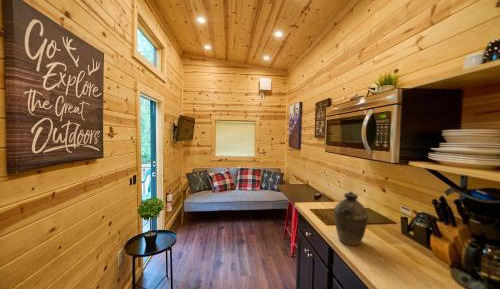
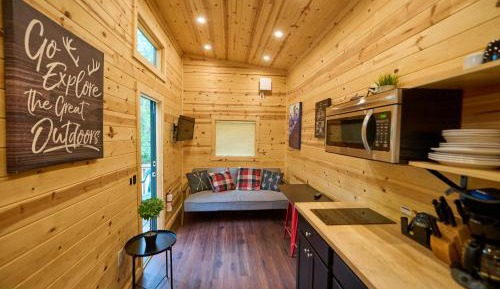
- kettle [333,191,369,247]
